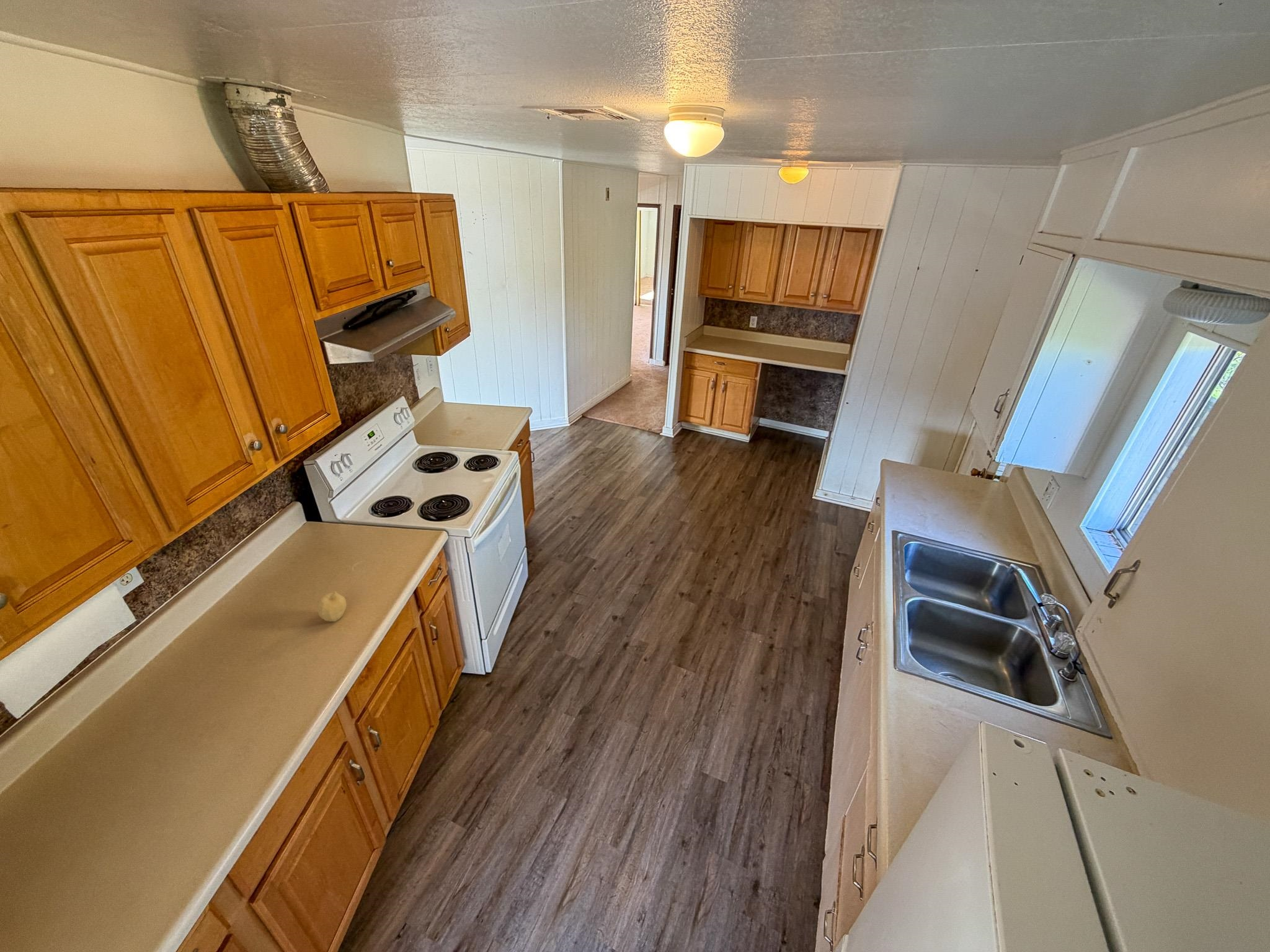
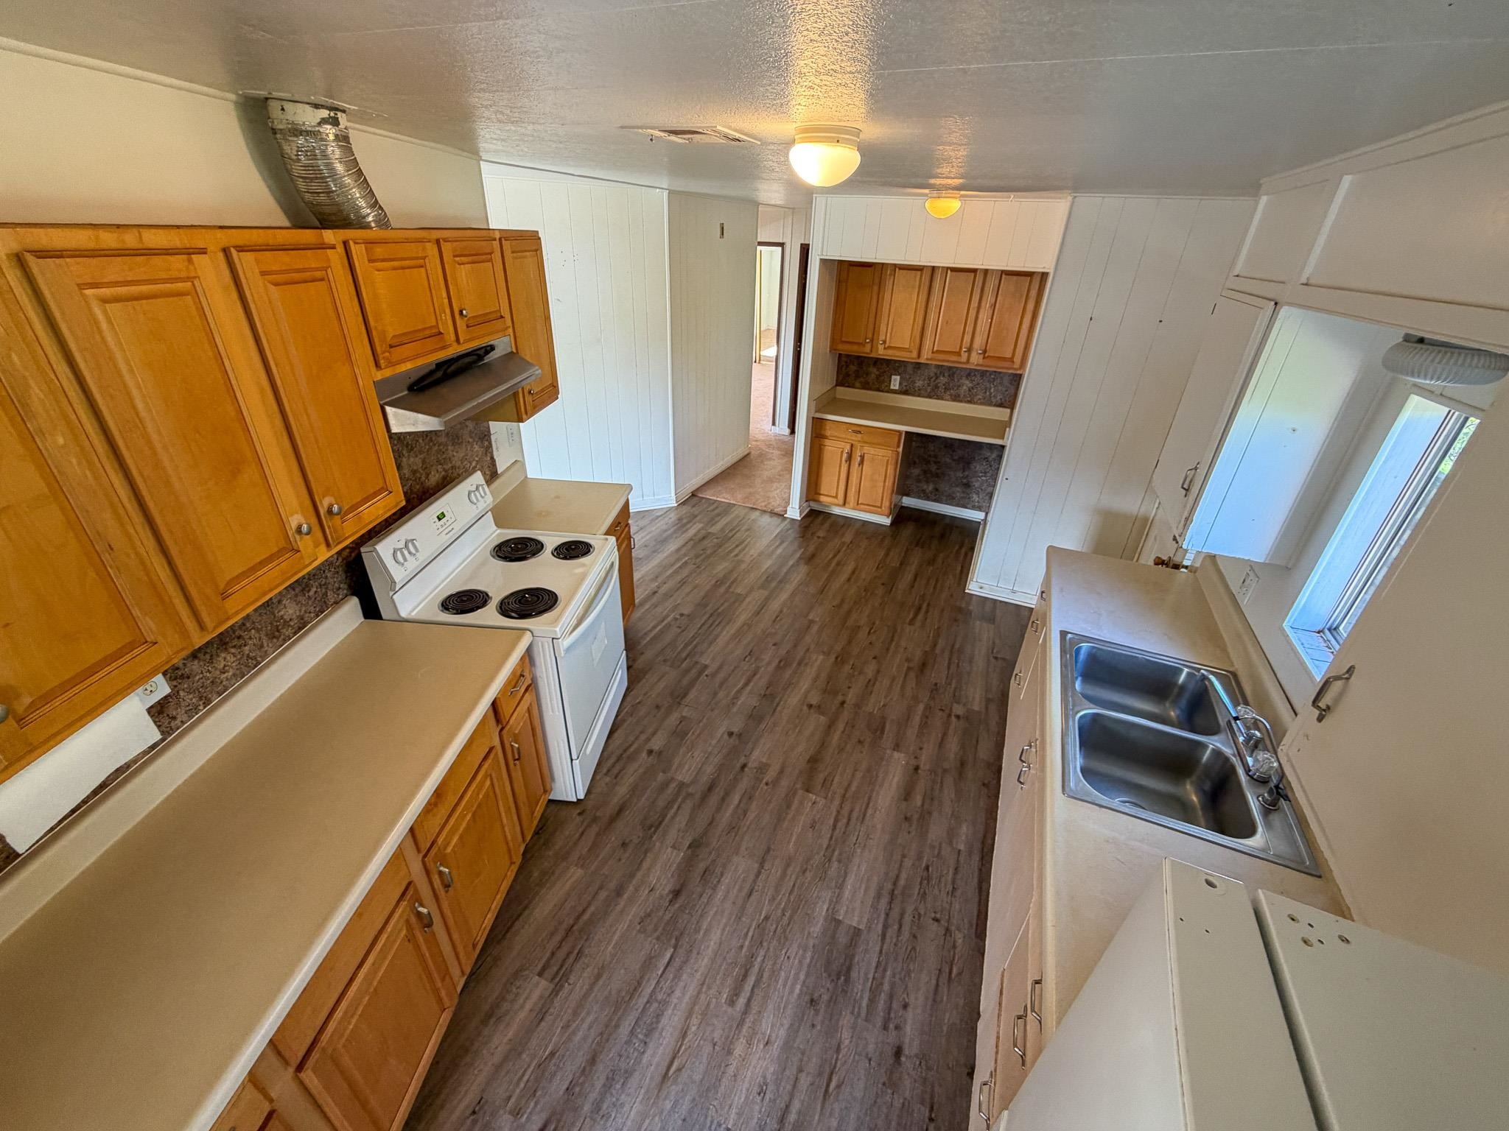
- fruit [316,591,347,622]
